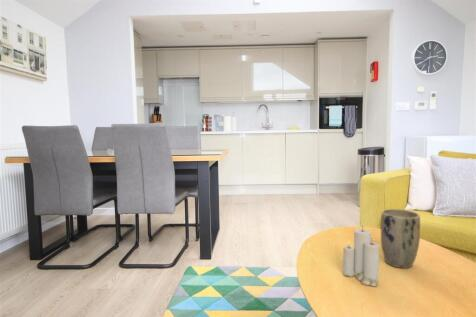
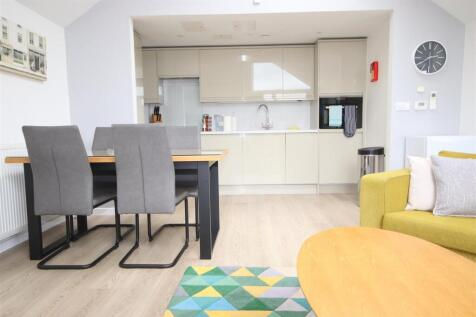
- plant pot [380,208,421,269]
- candle [342,225,380,287]
